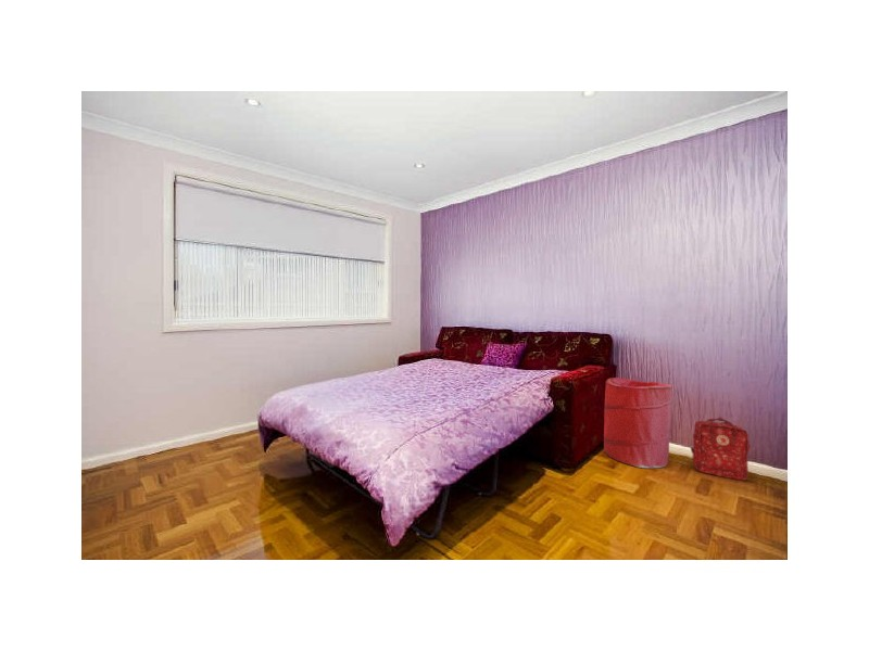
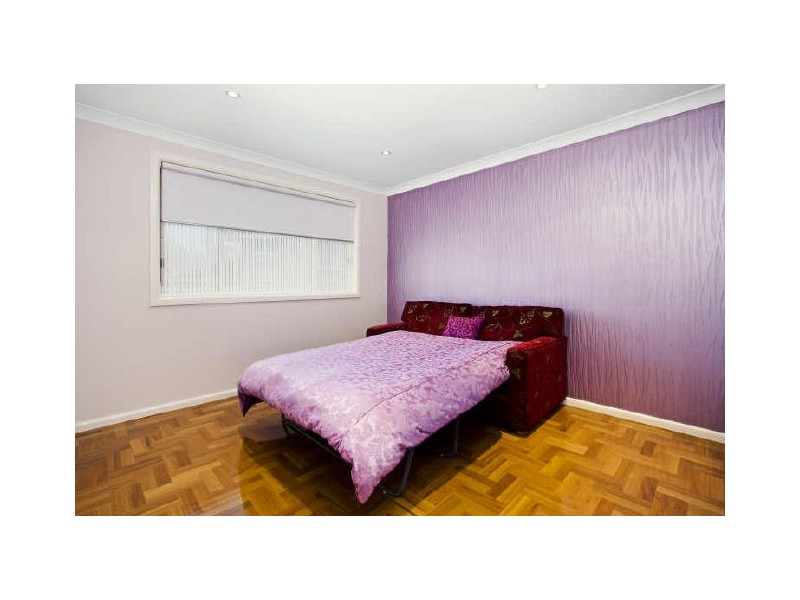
- laundry hamper [603,376,673,469]
- backpack [689,417,752,482]
